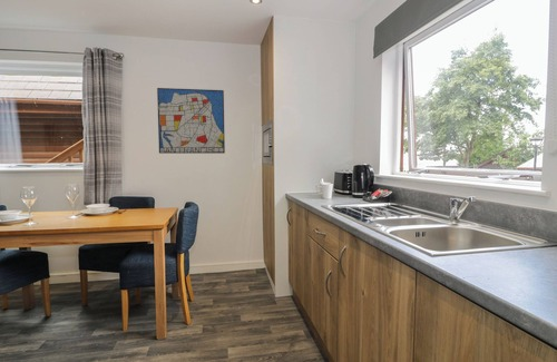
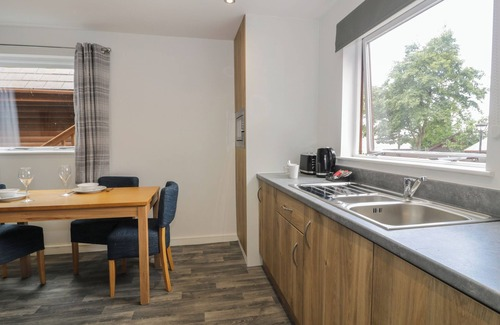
- wall art [156,87,226,155]
